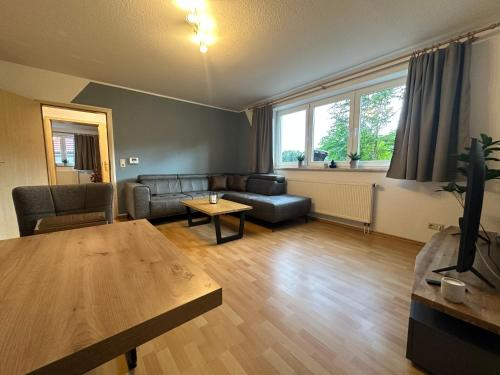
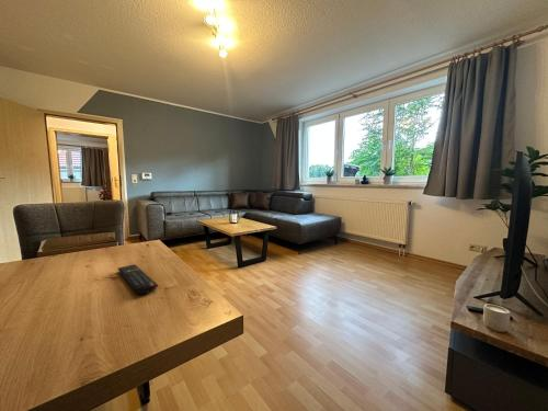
+ remote control [117,263,159,295]
